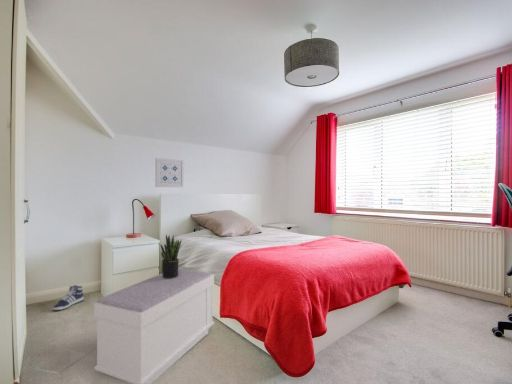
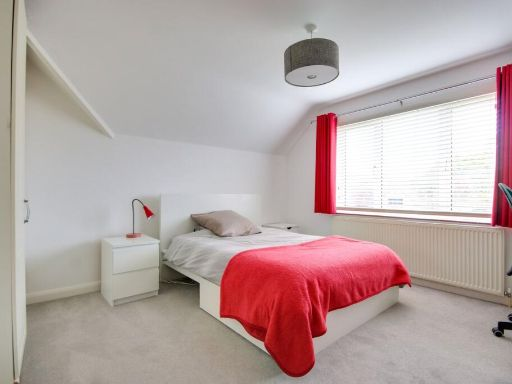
- sneaker [52,284,85,311]
- bench [93,268,215,384]
- wall art [155,157,184,188]
- potted plant [160,234,182,279]
